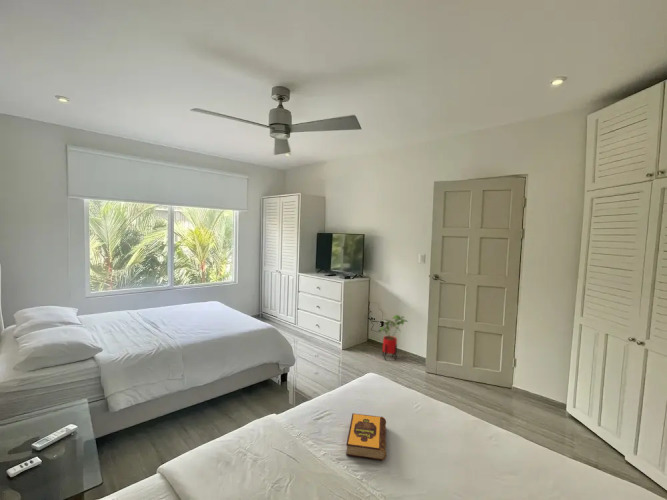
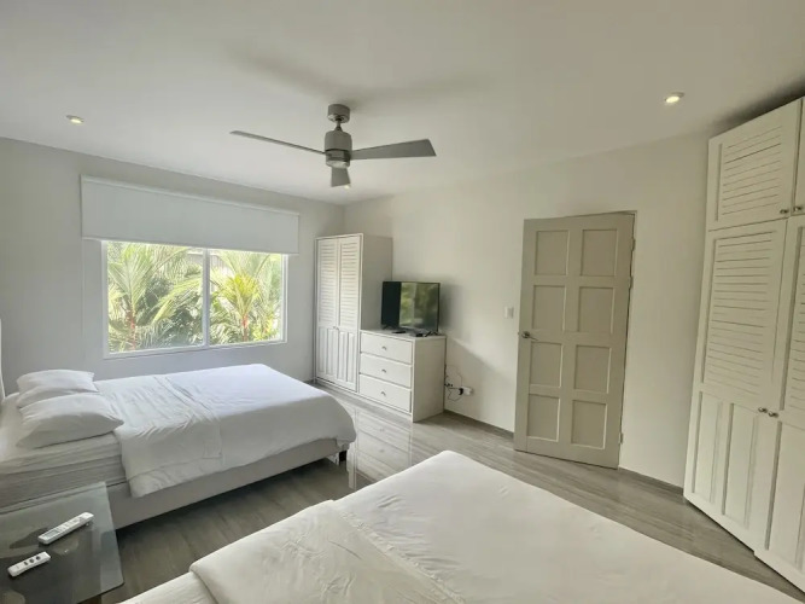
- hardback book [345,412,387,461]
- house plant [378,314,409,361]
